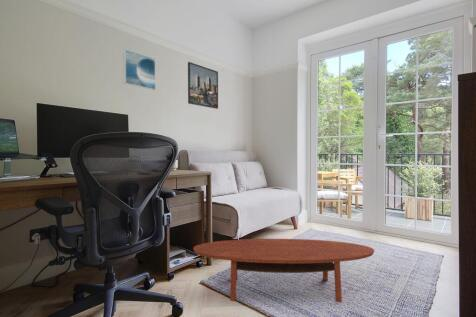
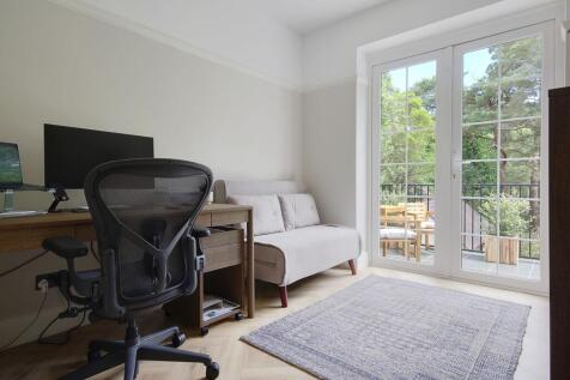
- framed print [187,61,219,110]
- coffee table [192,238,375,303]
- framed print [122,48,157,91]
